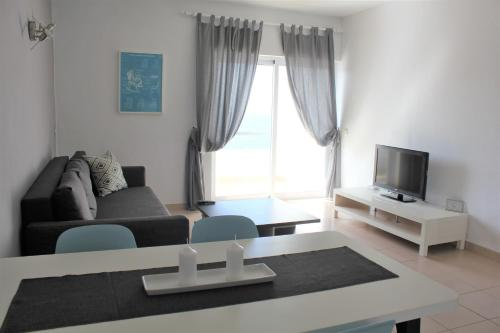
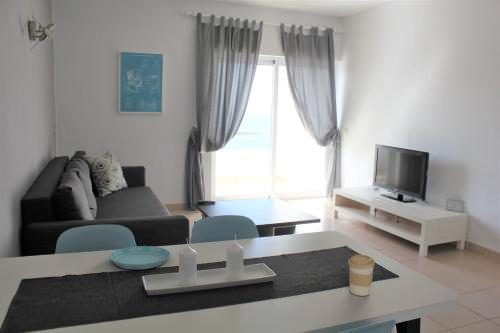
+ coffee cup [347,254,376,297]
+ saucer [109,245,171,270]
